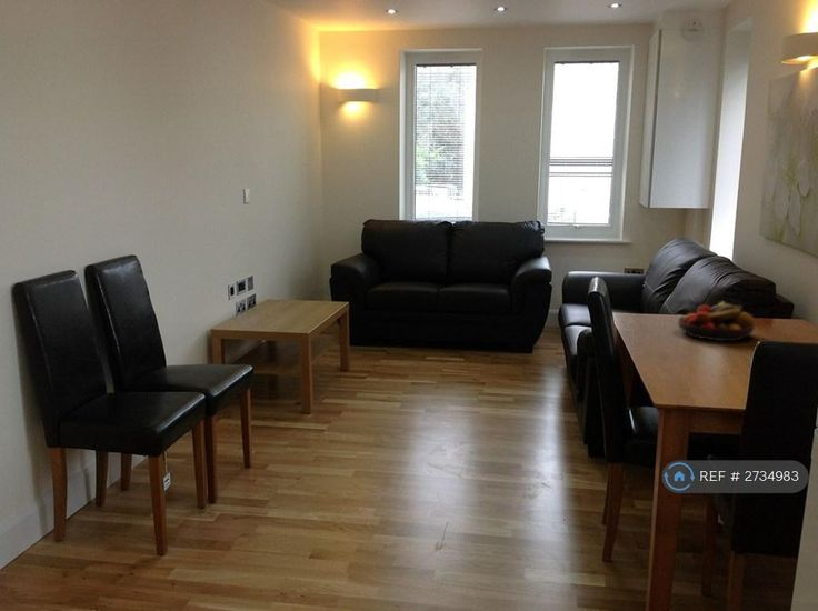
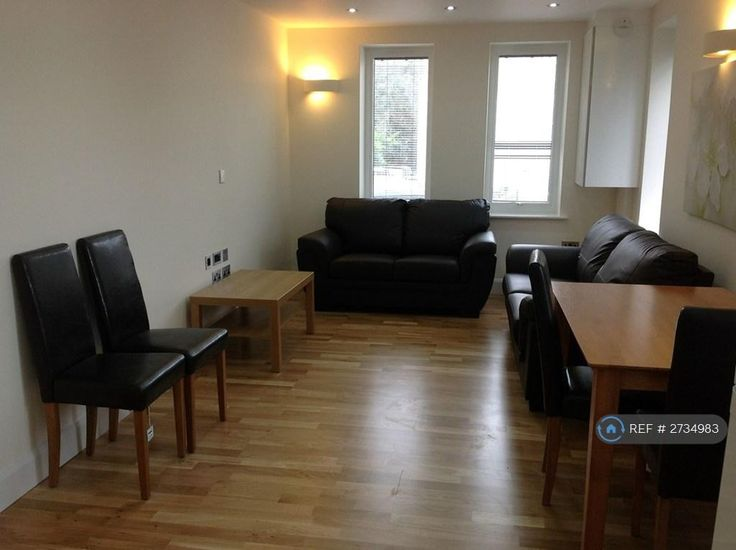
- fruit bowl [677,301,756,342]
